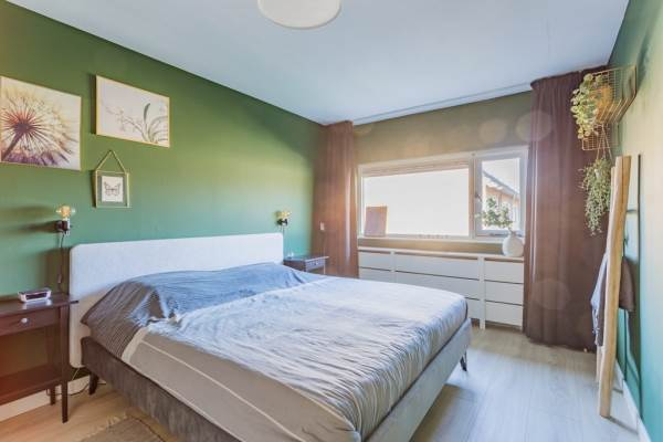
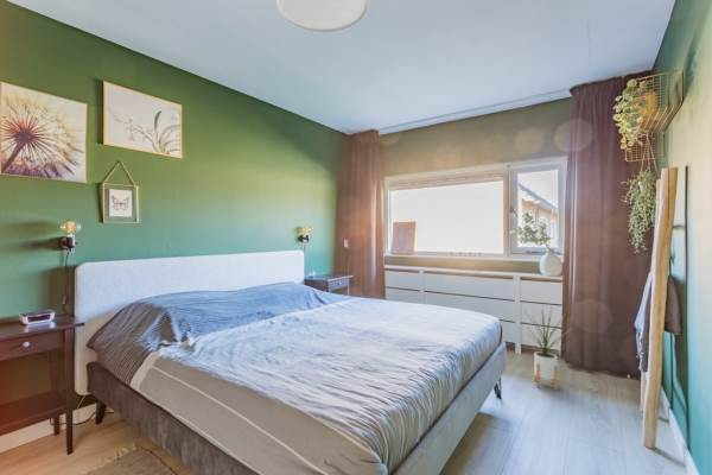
+ house plant [523,305,574,391]
